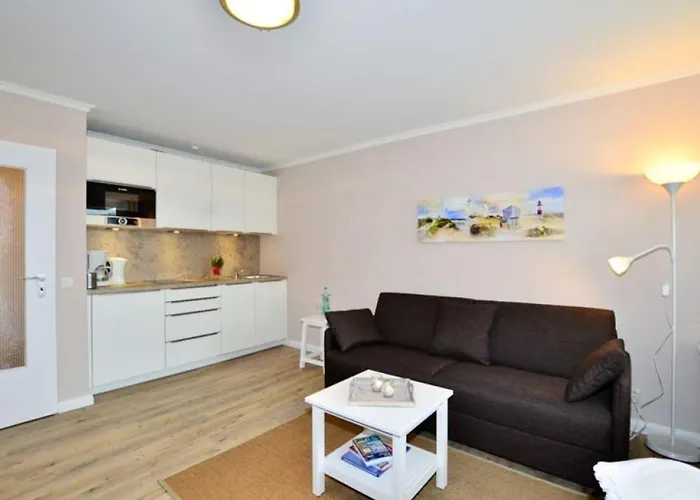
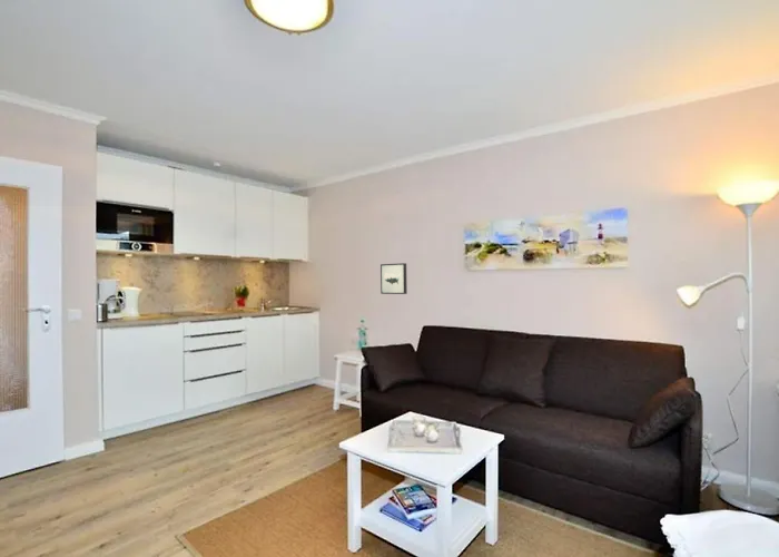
+ wall art [379,262,408,295]
